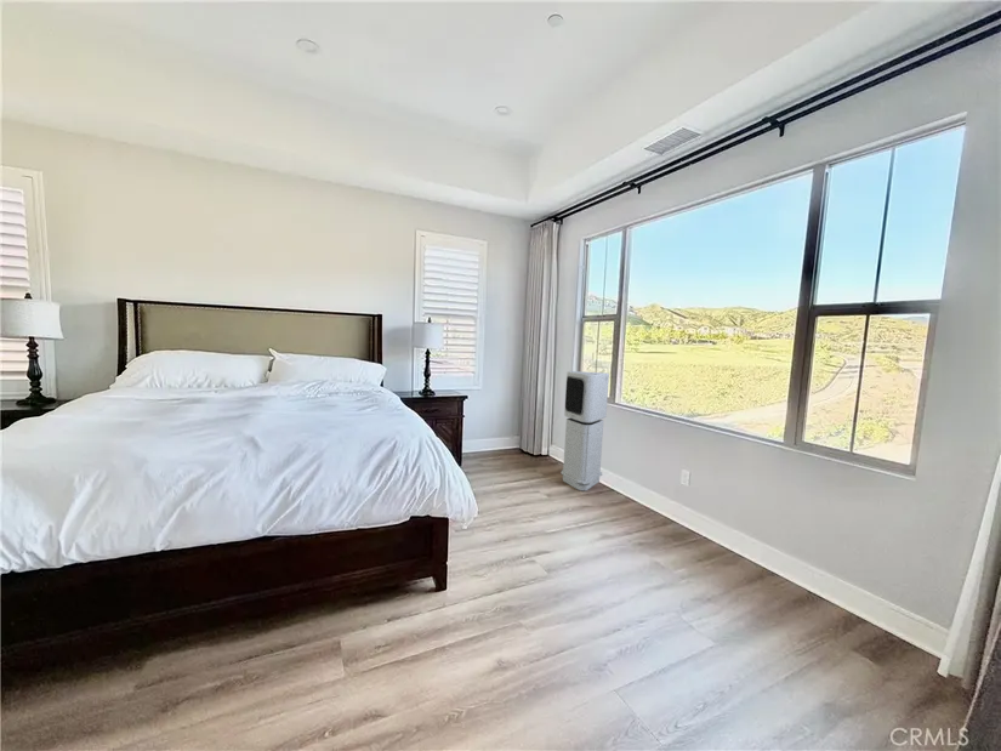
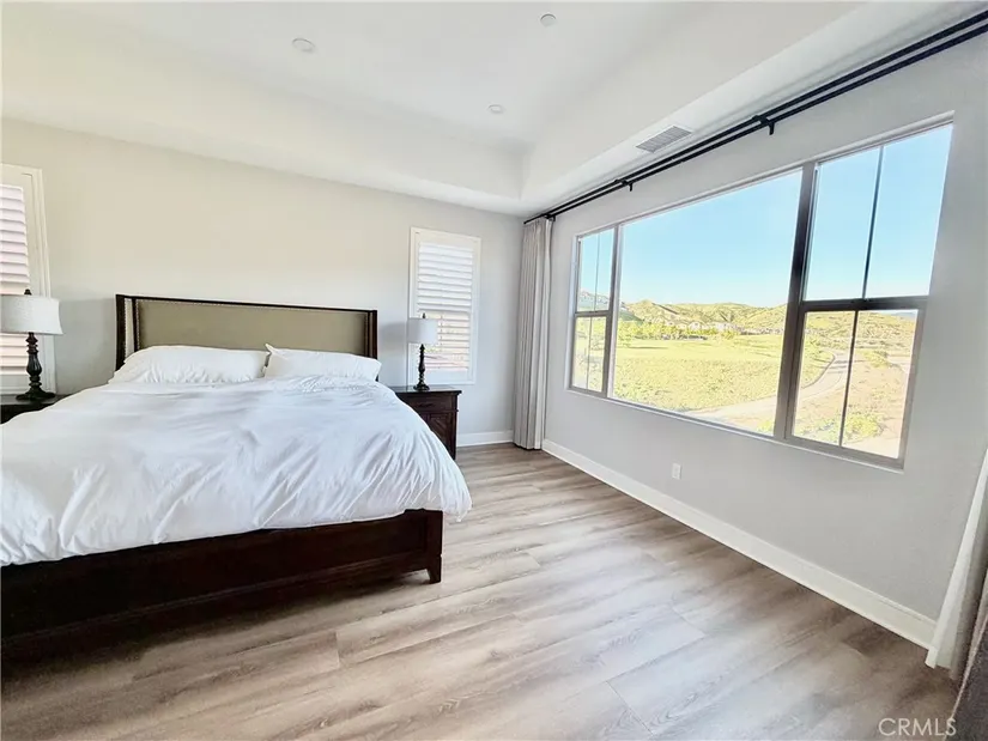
- air purifier [559,370,610,491]
